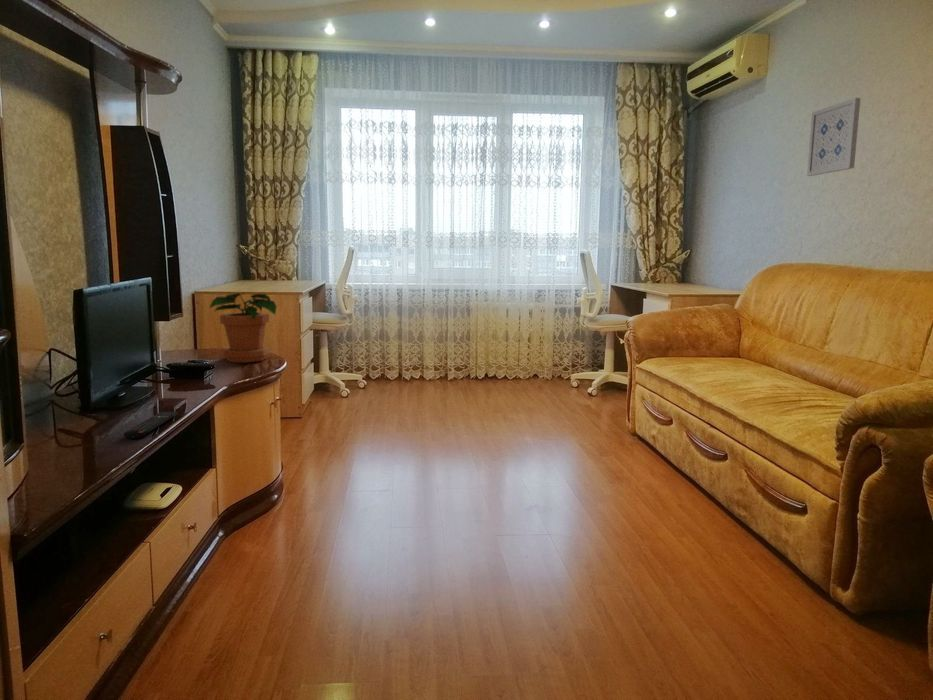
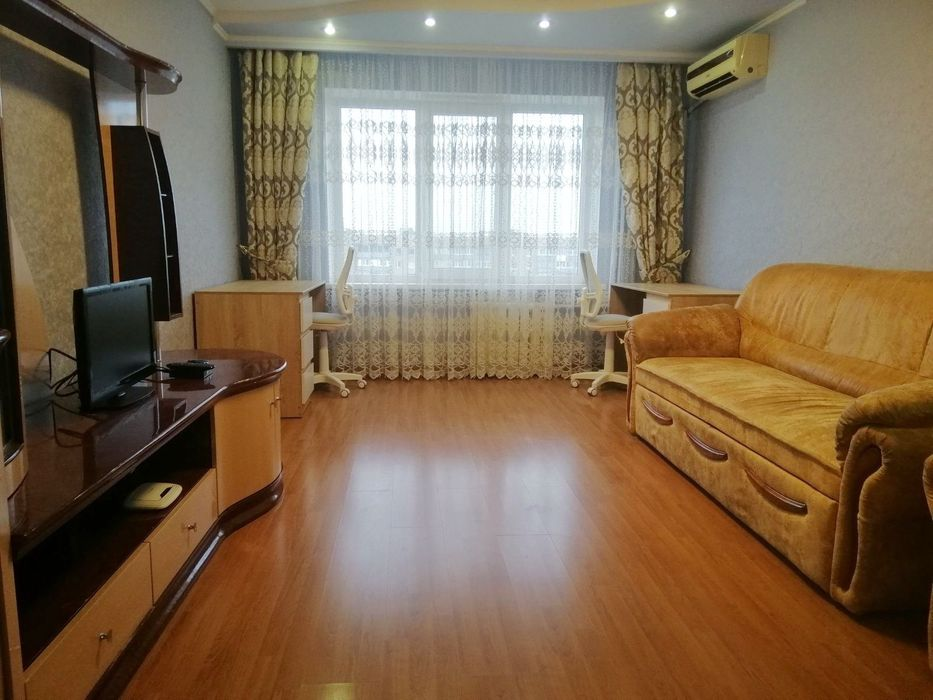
- wall art [806,97,861,177]
- potted plant [208,292,278,363]
- remote control [123,411,179,439]
